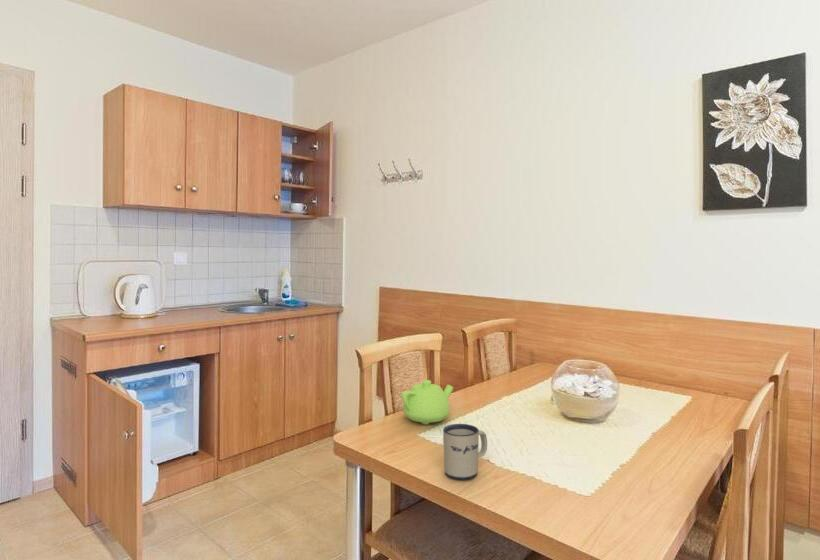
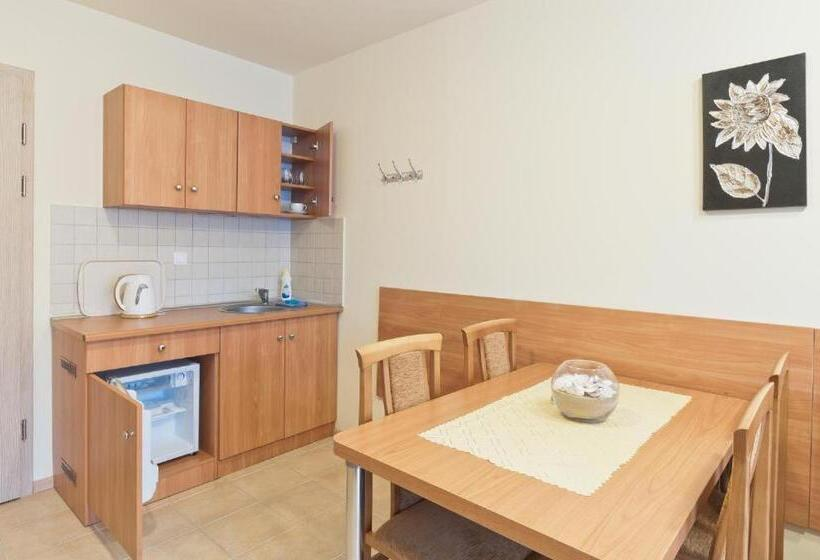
- teapot [400,379,455,425]
- mug [442,423,488,481]
